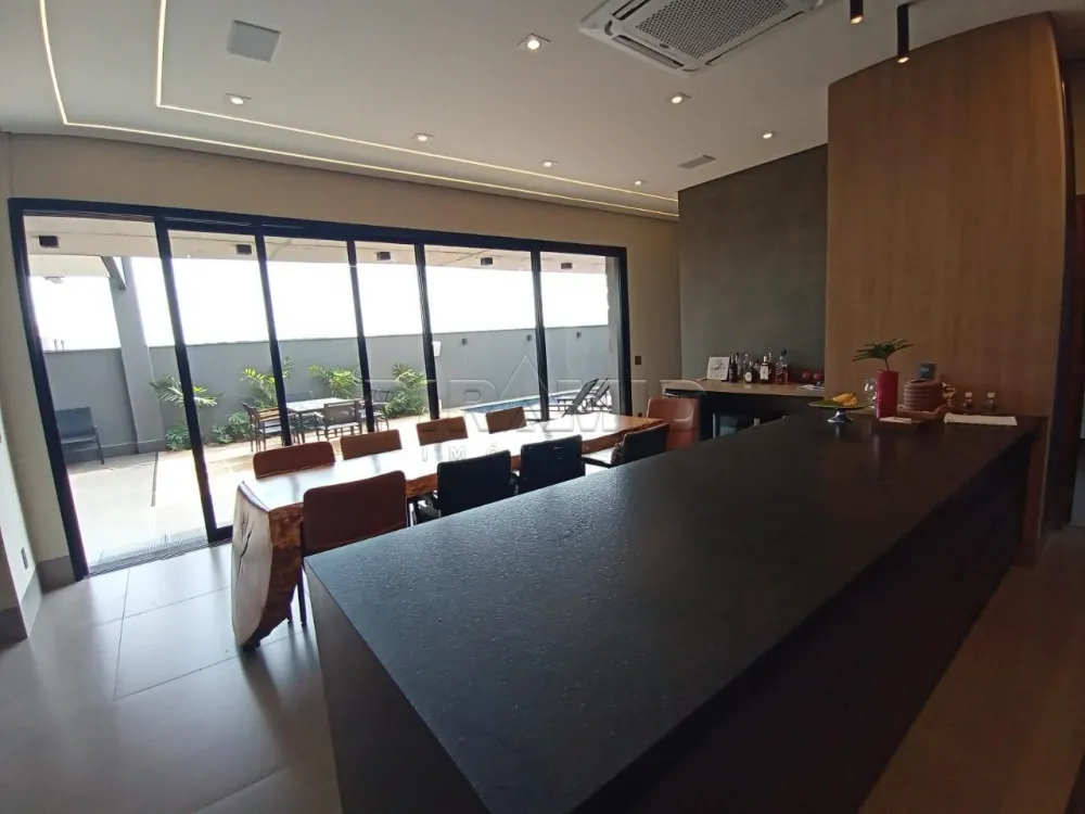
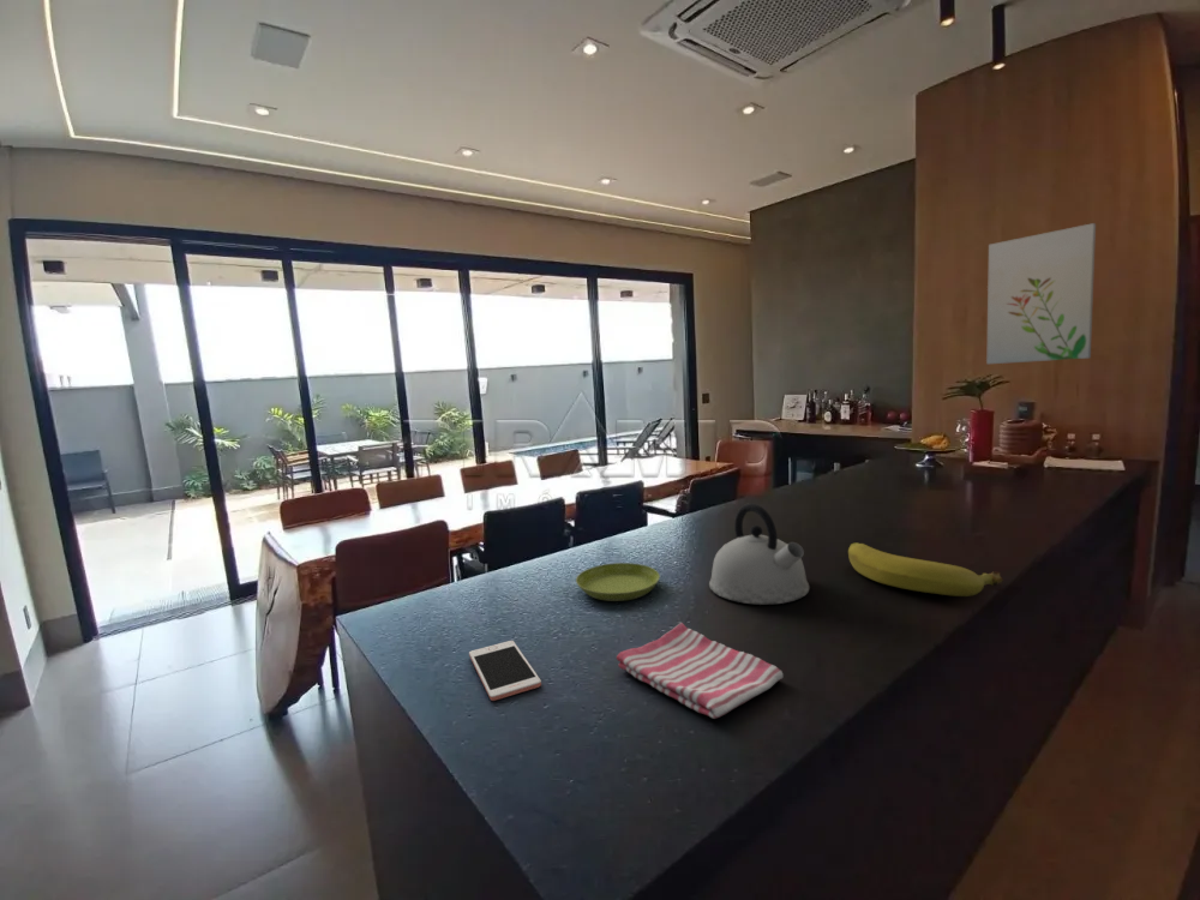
+ saucer [575,562,661,602]
+ cell phone [468,640,542,702]
+ banana [847,541,1004,598]
+ dish towel [616,622,785,720]
+ kettle [708,502,811,606]
+ wall art [985,222,1097,365]
